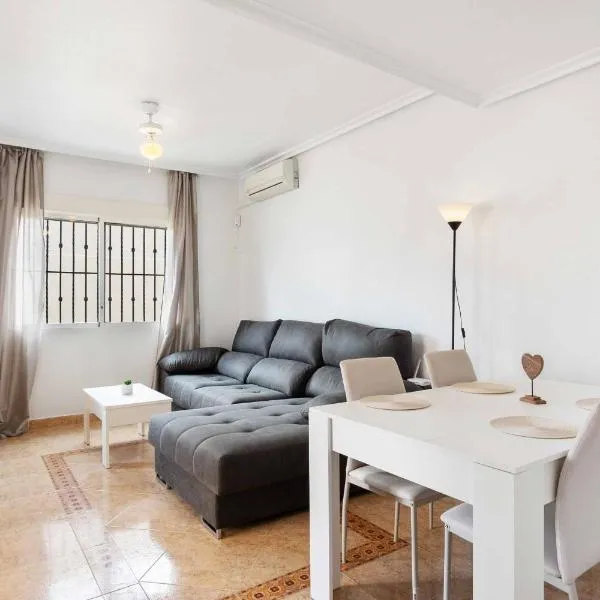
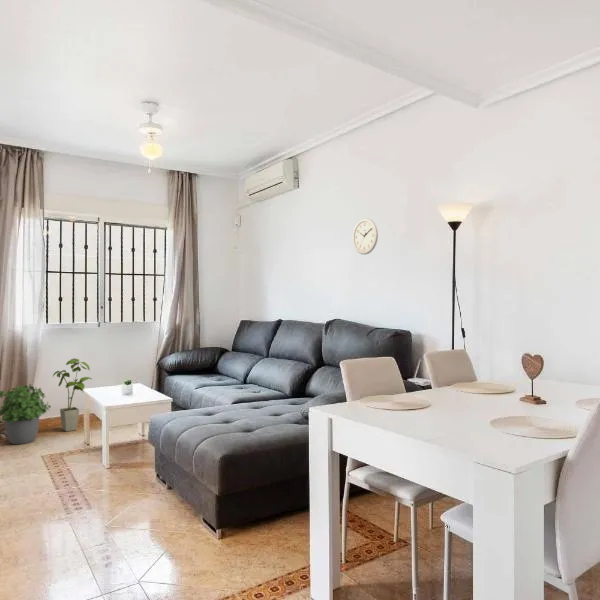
+ wall clock [352,217,379,256]
+ potted plant [0,383,52,445]
+ house plant [52,357,93,432]
